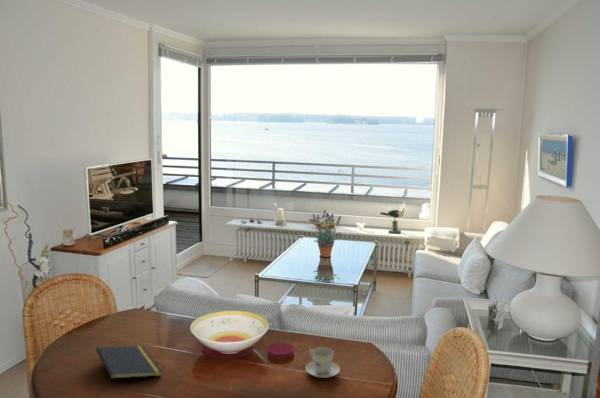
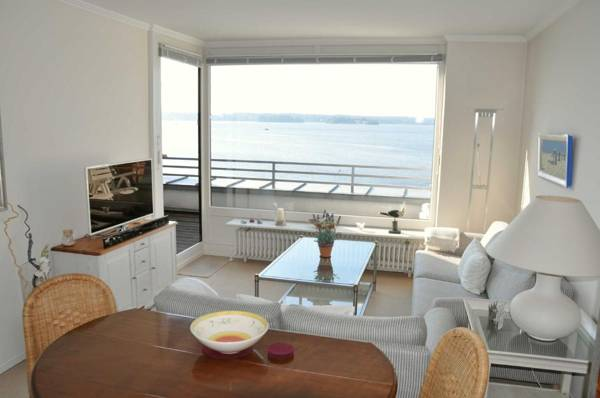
- notepad [95,345,164,390]
- teacup [304,346,341,379]
